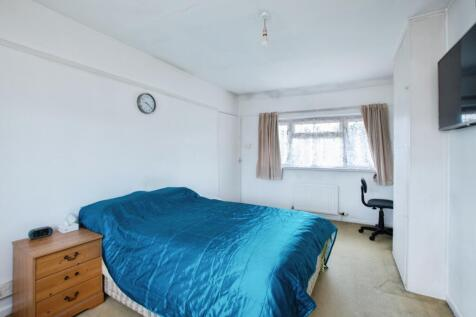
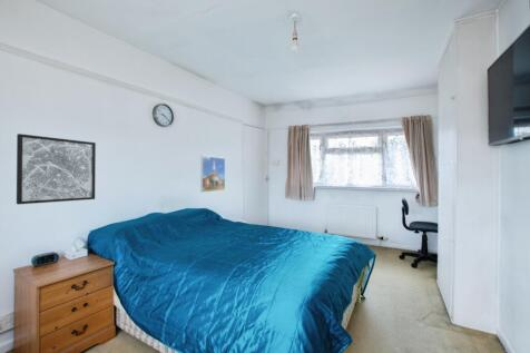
+ wall art [16,133,97,205]
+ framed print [199,155,226,194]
